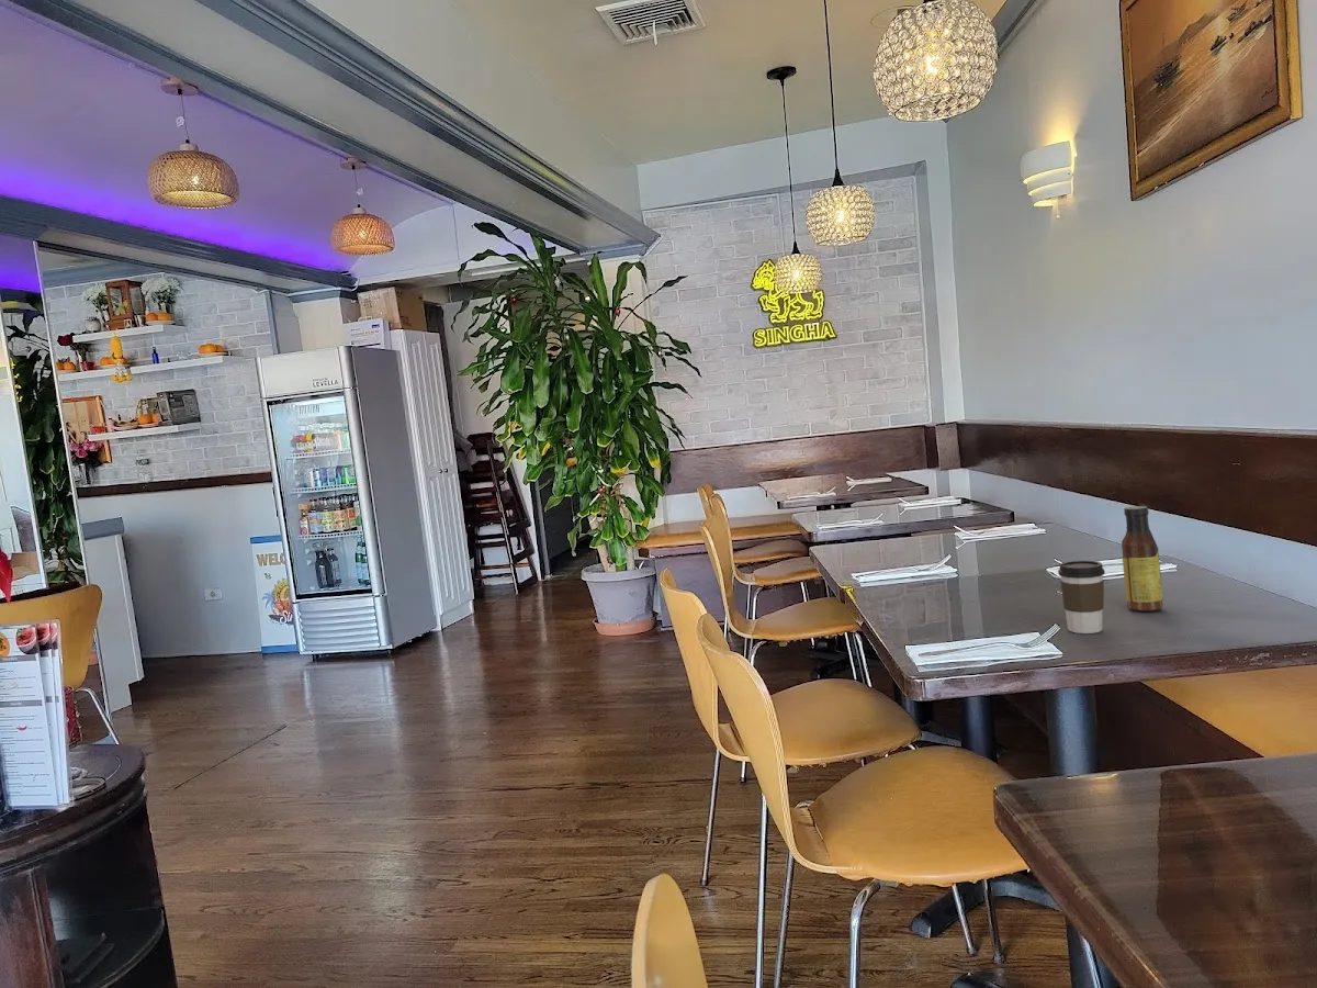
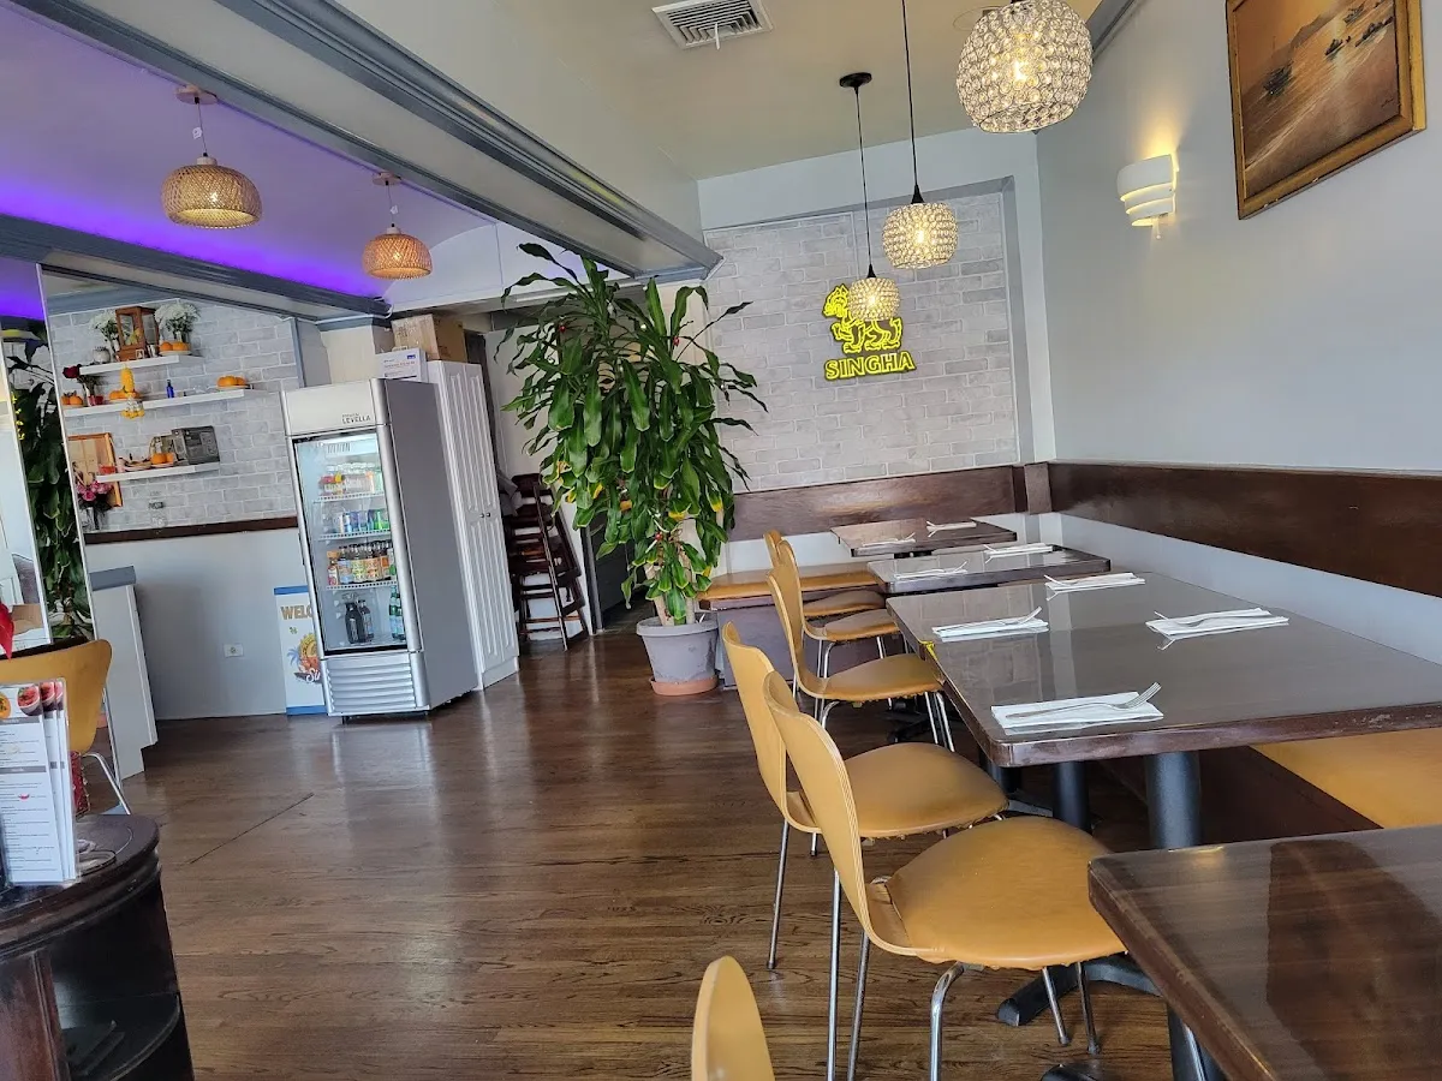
- sauce bottle [1121,505,1164,613]
- coffee cup [1057,560,1106,635]
